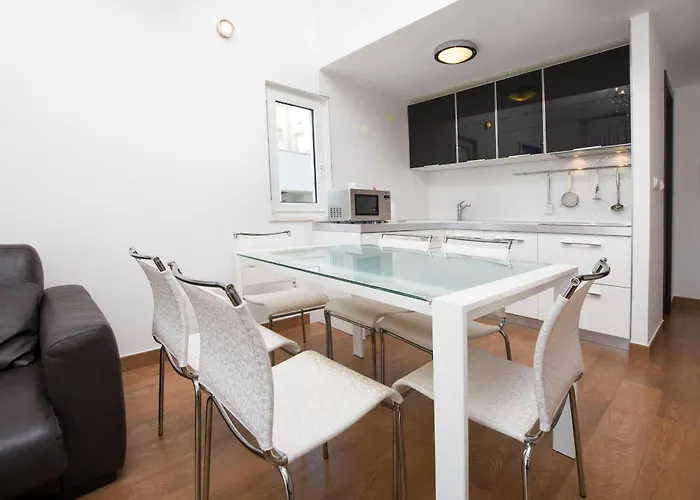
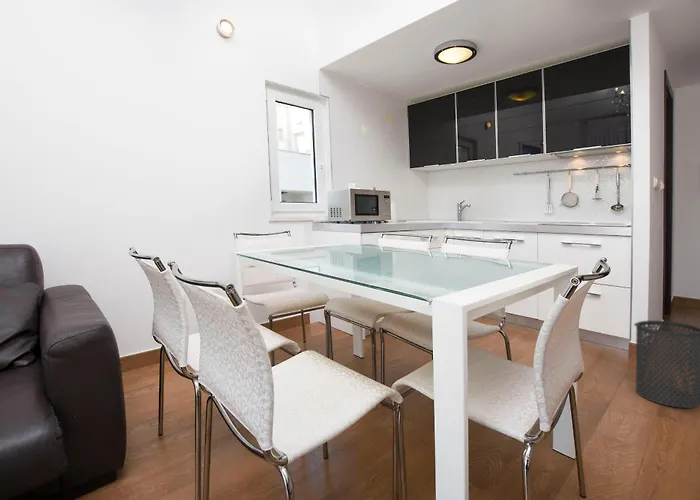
+ trash can [633,319,700,409]
